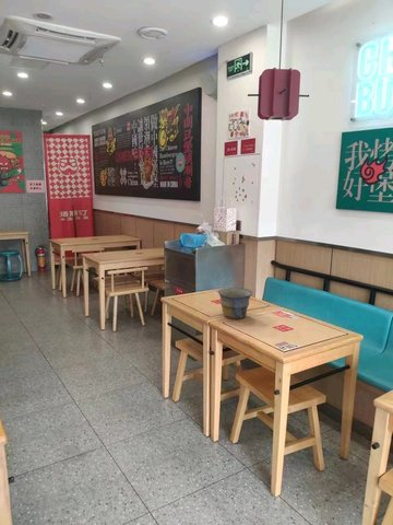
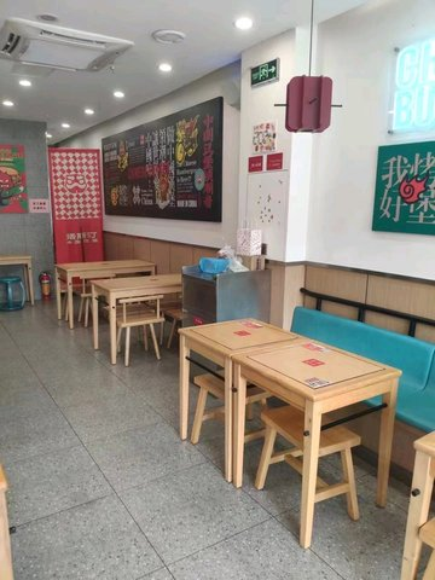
- bowl [217,287,253,319]
